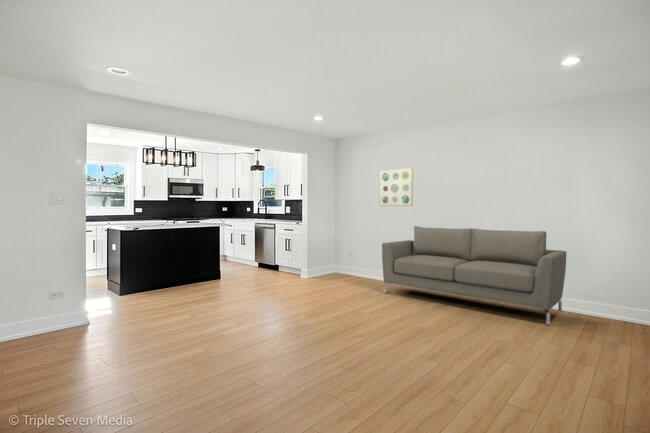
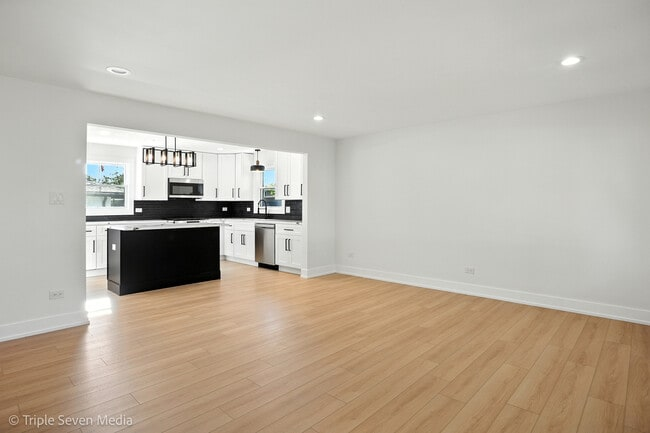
- sofa [381,225,568,326]
- wall art [378,166,414,207]
